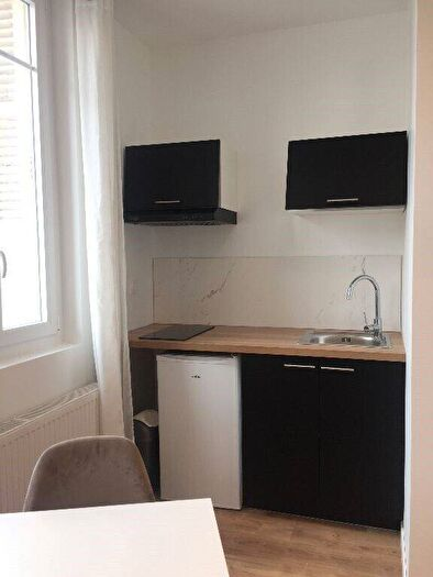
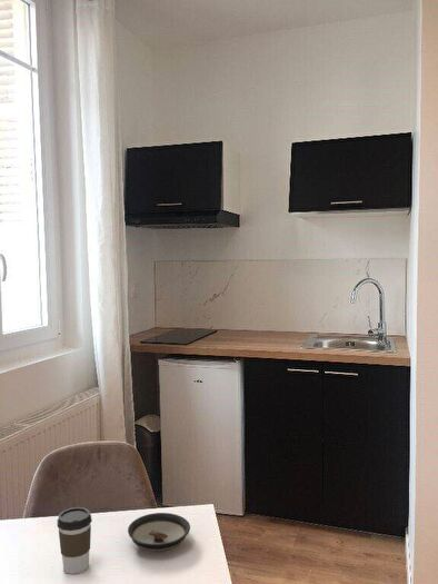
+ coffee cup [56,506,93,575]
+ saucer [127,512,191,552]
